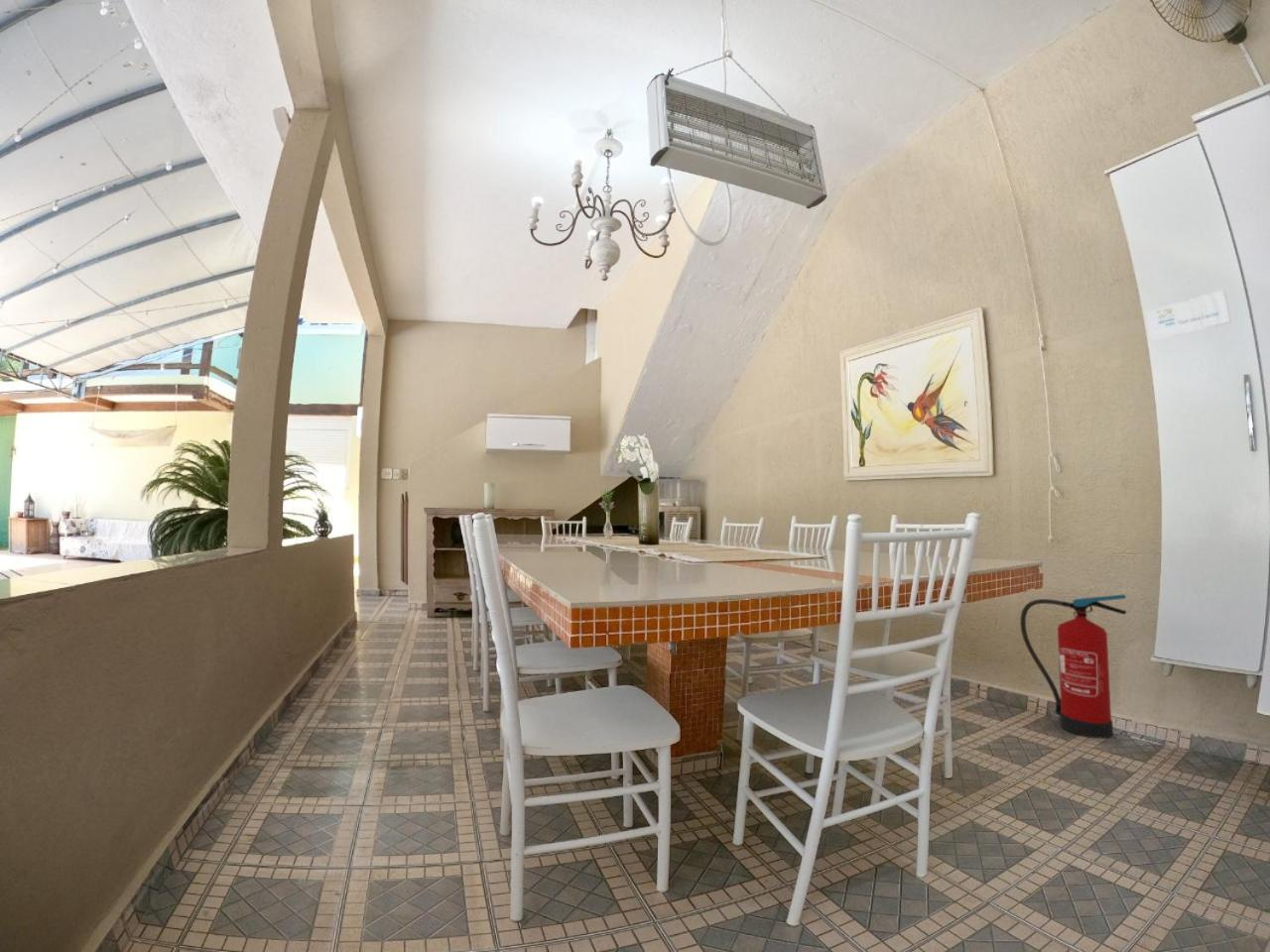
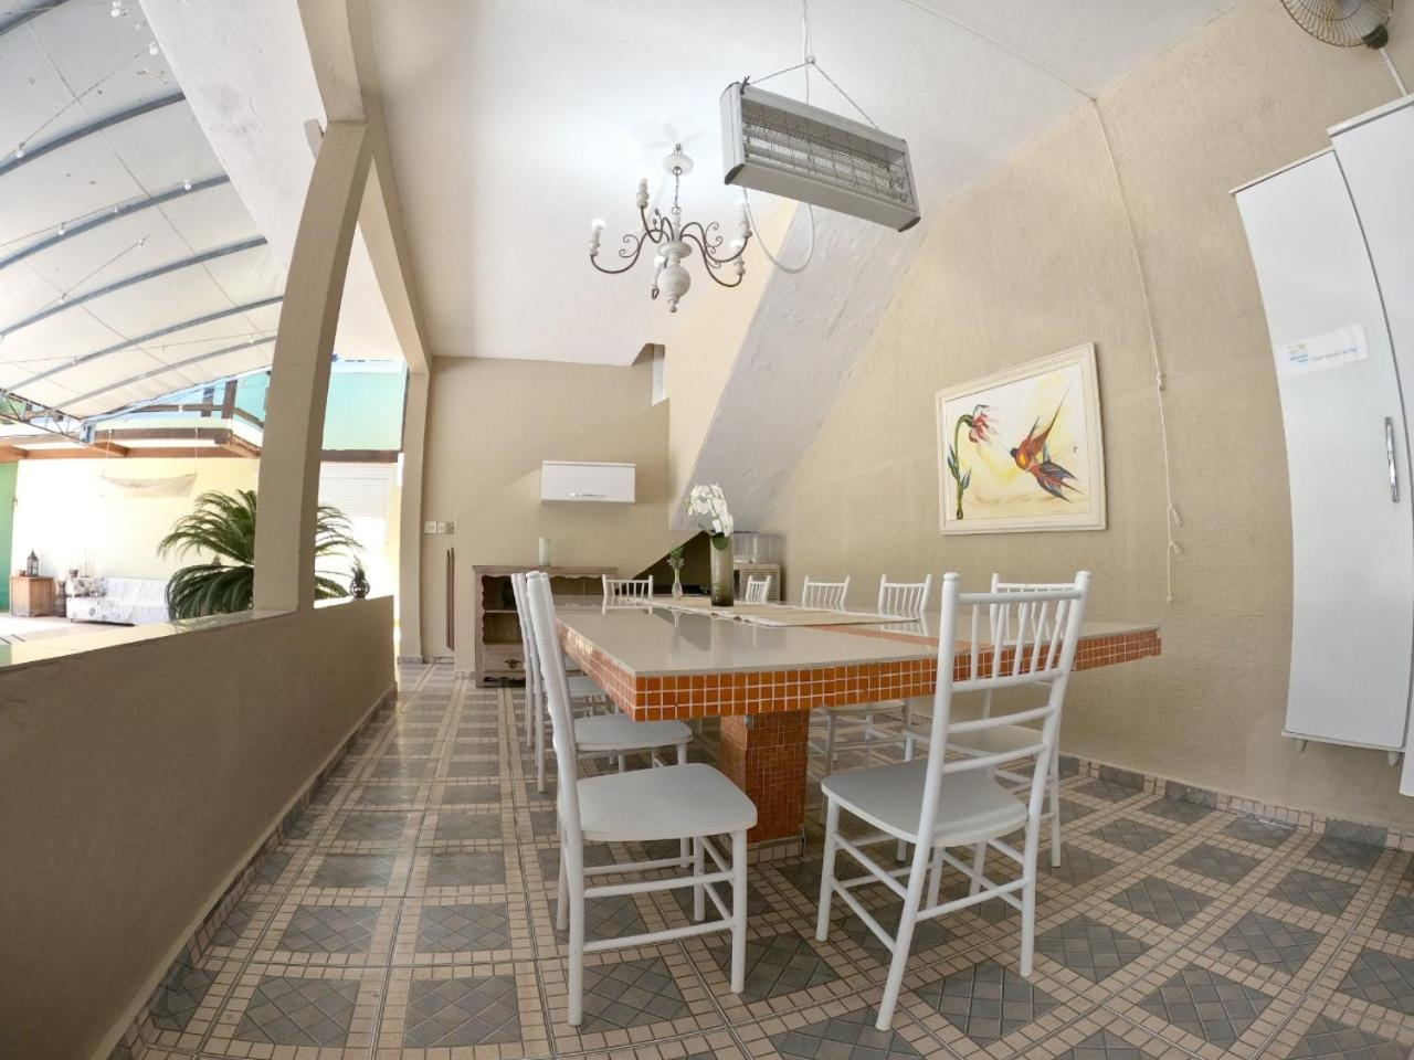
- fire extinguisher [1019,594,1127,740]
